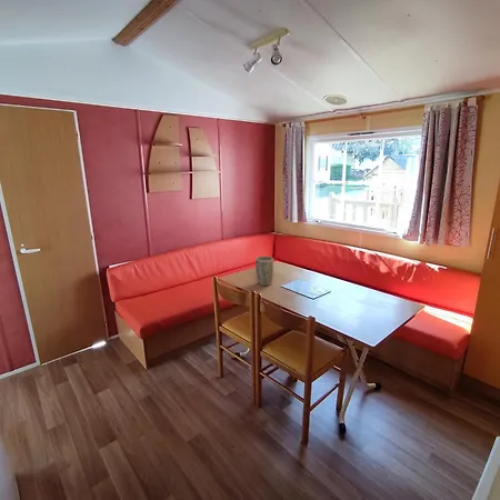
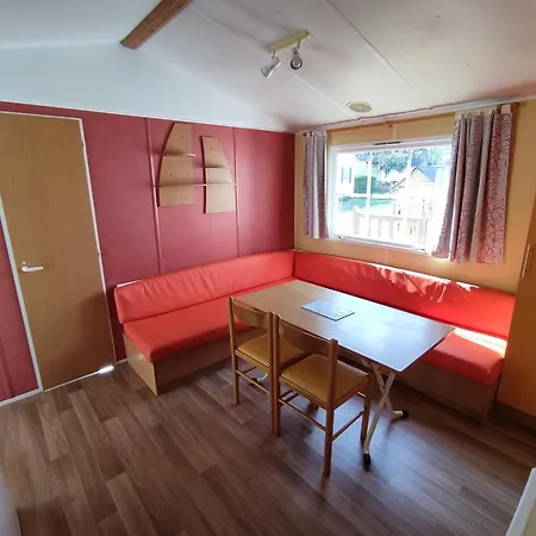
- plant pot [254,254,274,287]
